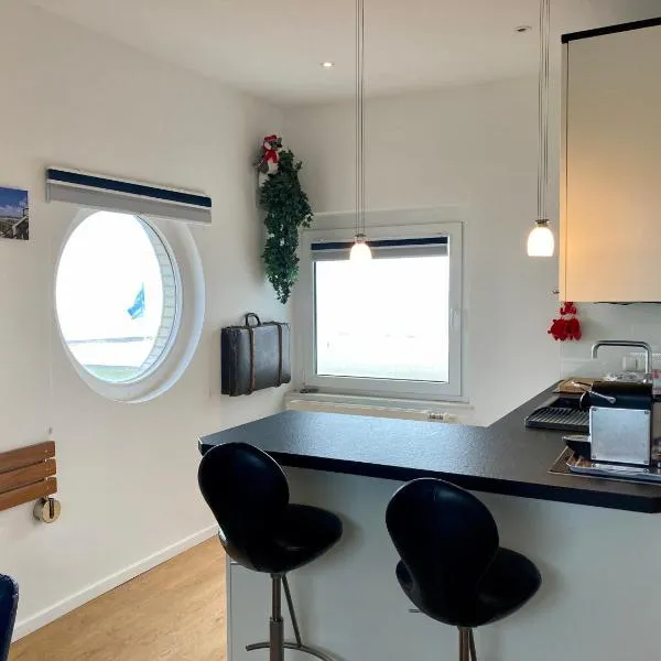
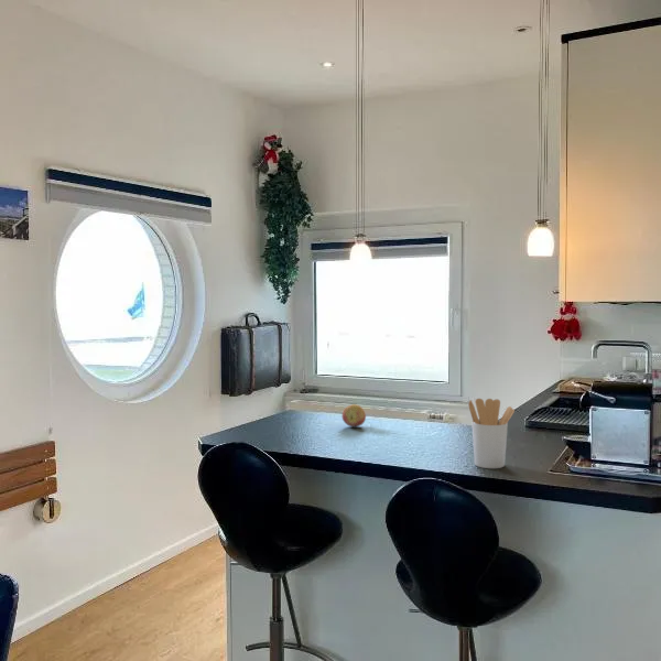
+ utensil holder [467,398,516,469]
+ fruit [340,403,367,427]
